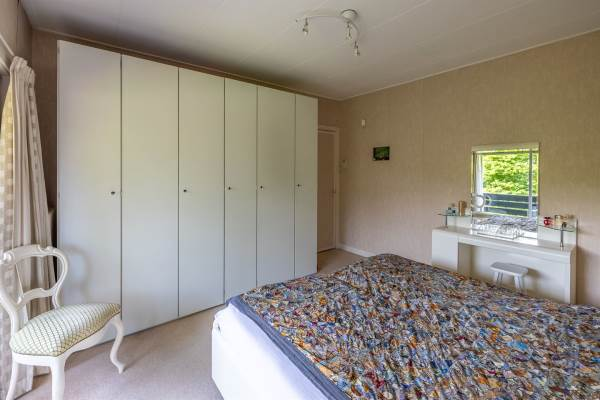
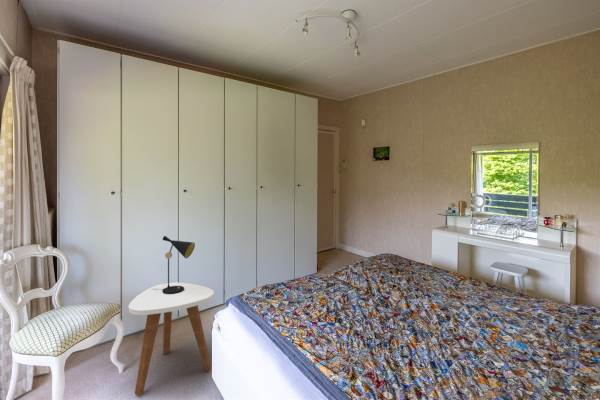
+ table lamp [159,235,196,294]
+ side table [128,282,215,397]
